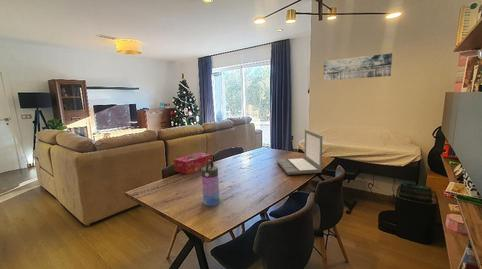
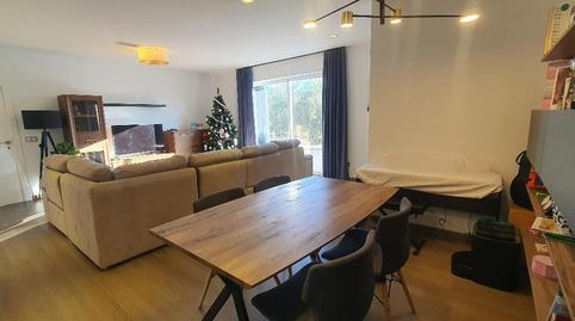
- wall art [322,52,393,82]
- water bottle [200,160,221,207]
- laptop [276,129,323,176]
- tissue box [173,151,214,175]
